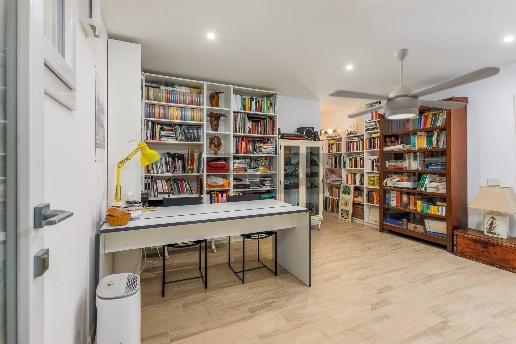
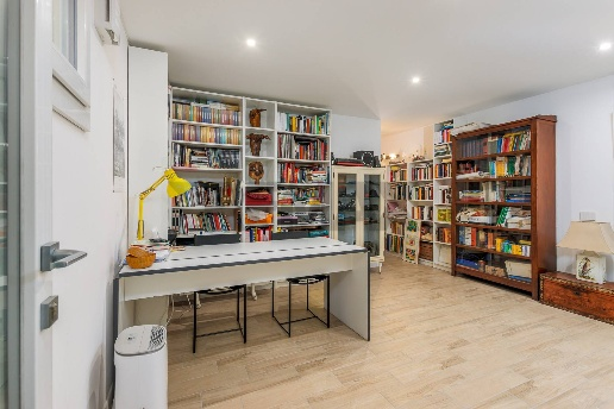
- ceiling fan [327,48,501,121]
